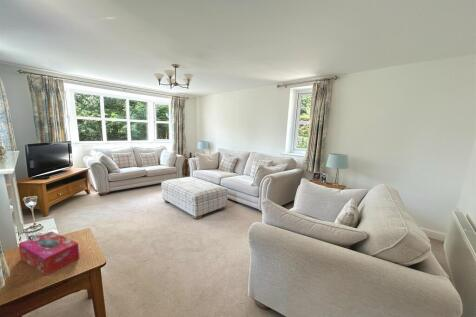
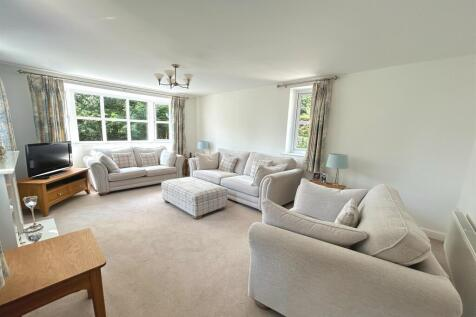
- tissue box [17,230,80,276]
